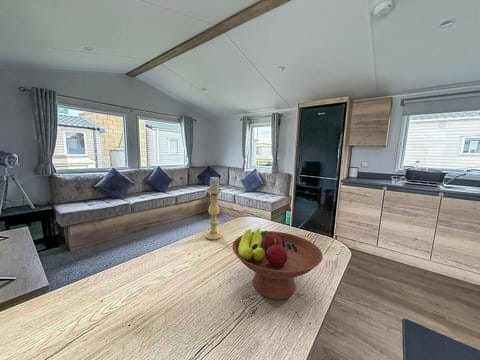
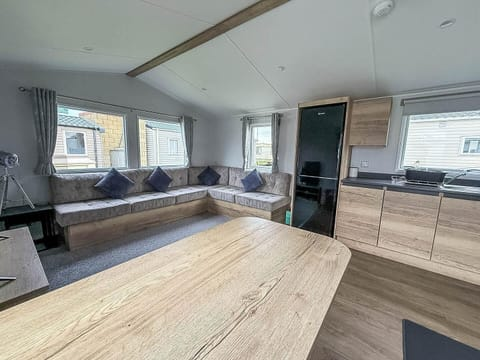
- fruit bowl [231,228,324,300]
- candle holder [204,175,223,241]
